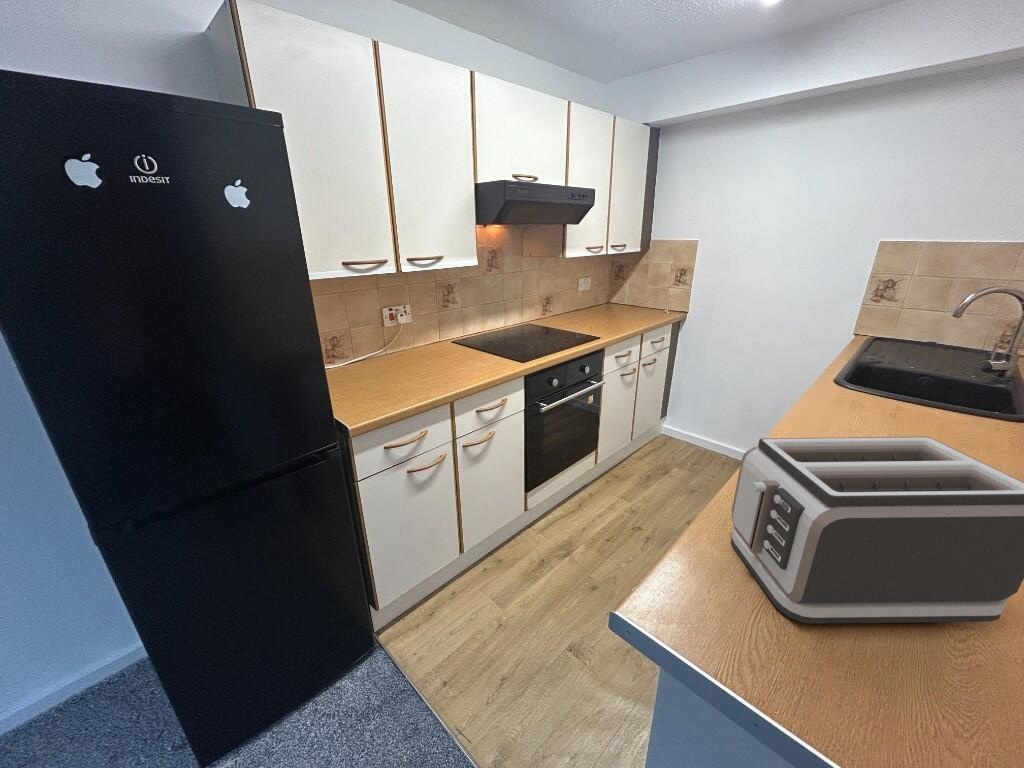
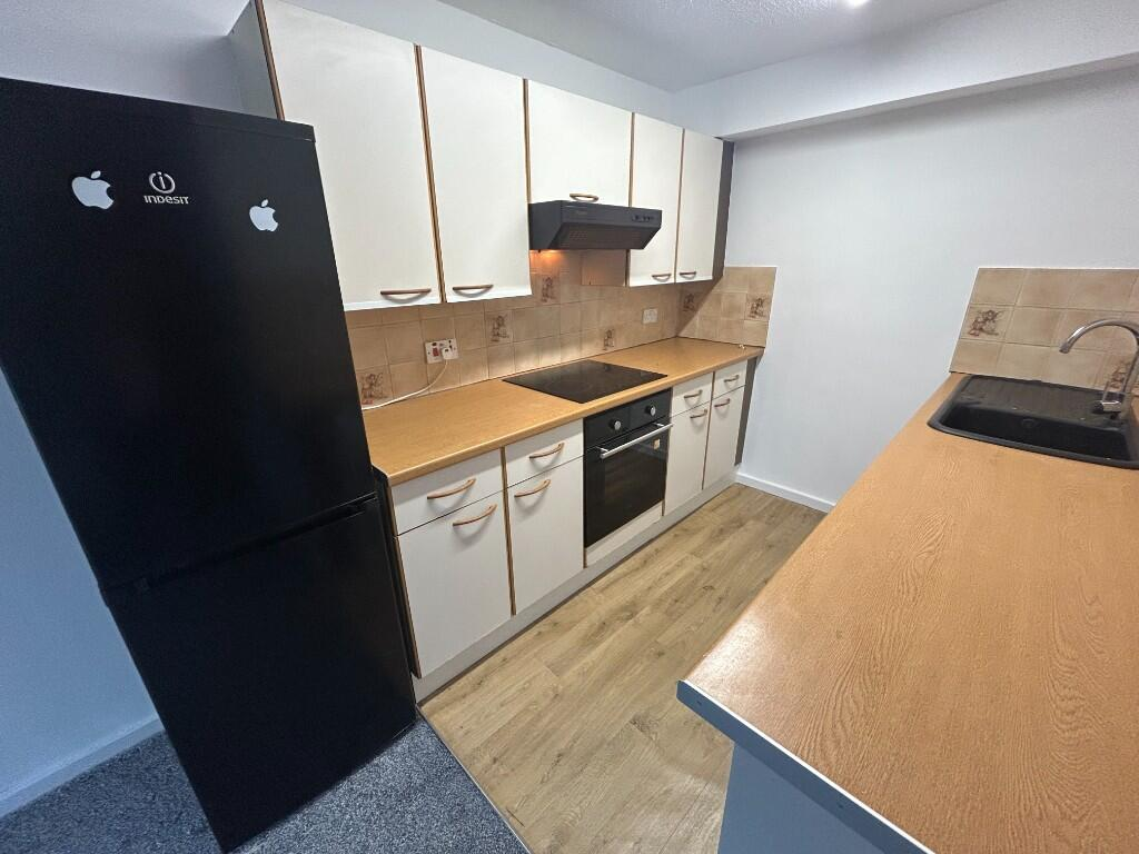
- toaster [730,436,1024,625]
